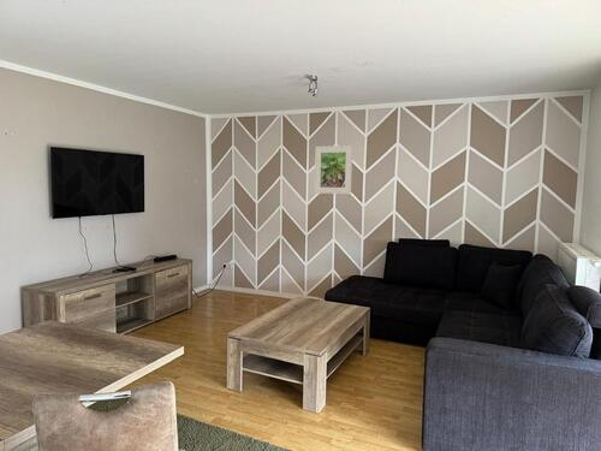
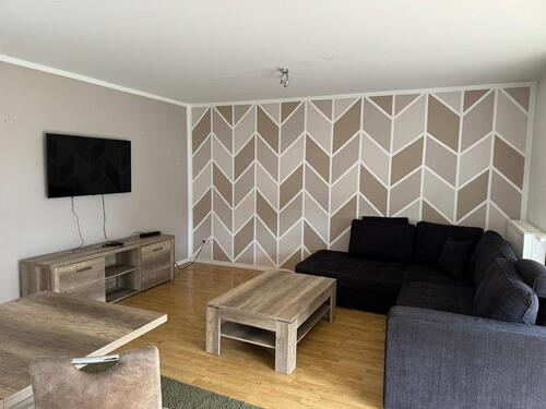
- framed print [314,144,353,195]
